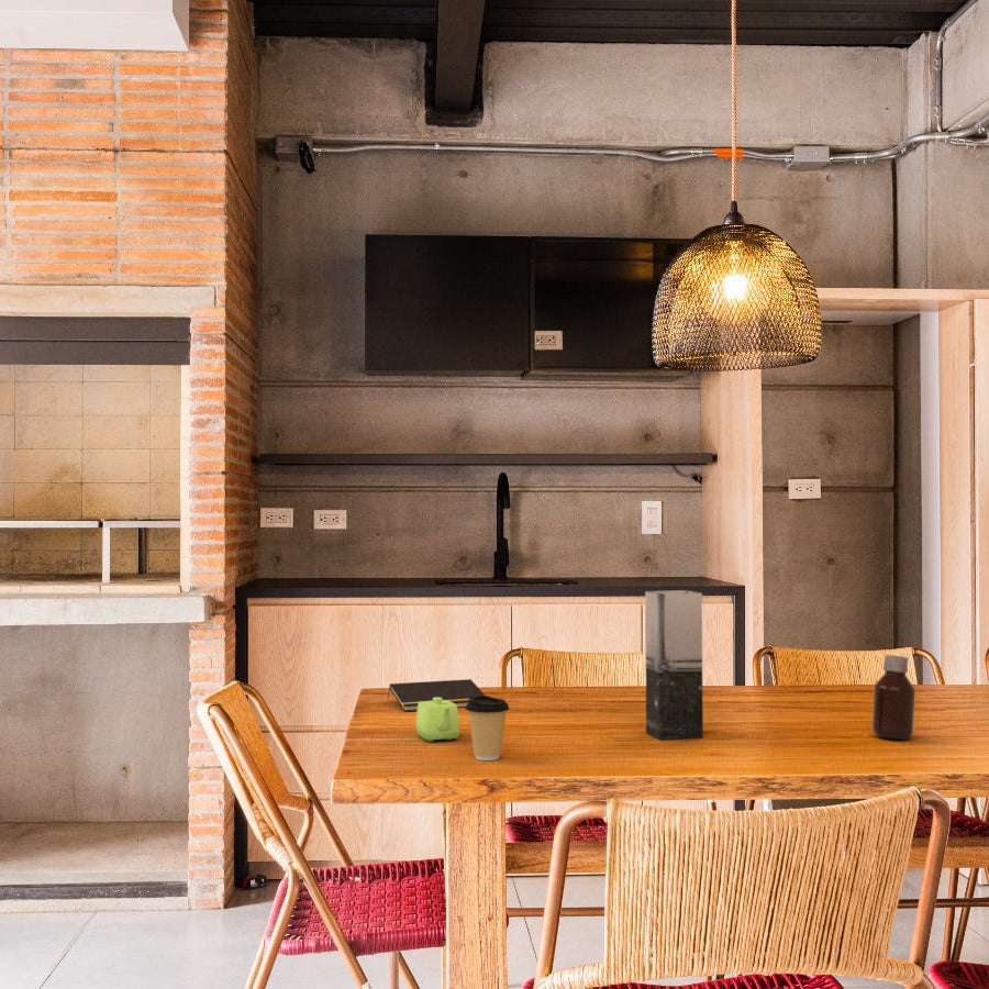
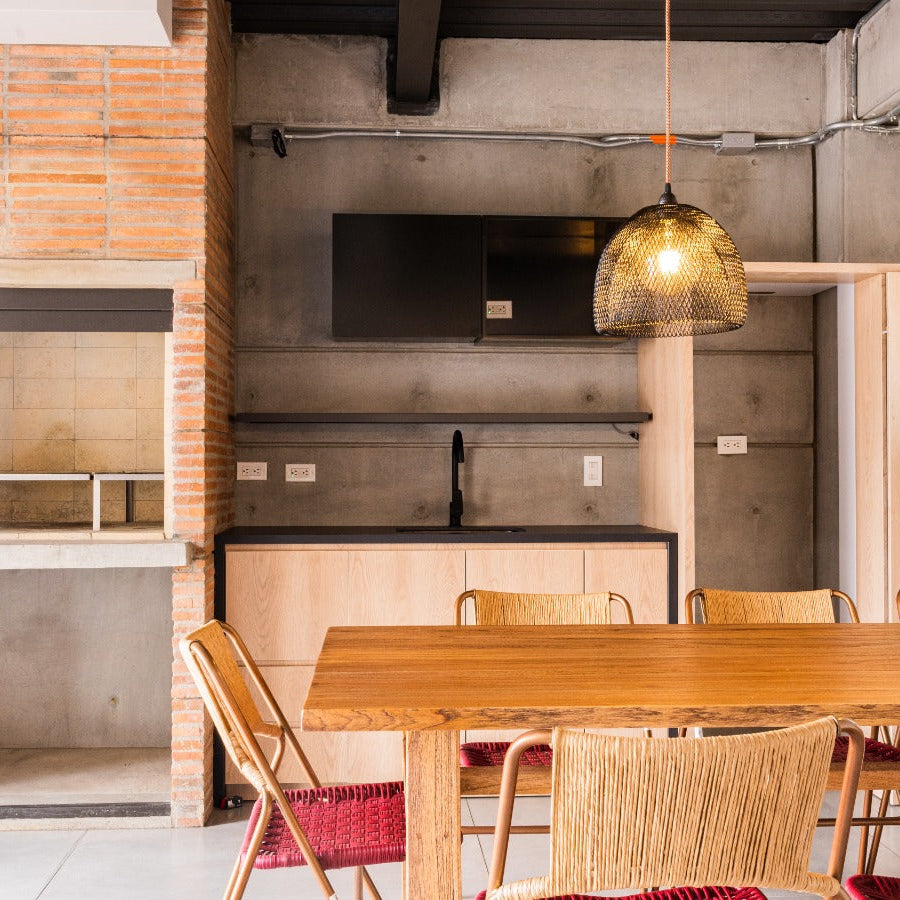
- teapot [415,697,460,743]
- bottle [871,654,916,741]
- notepad [386,678,486,712]
- vase [644,589,704,741]
- coffee cup [464,694,510,762]
